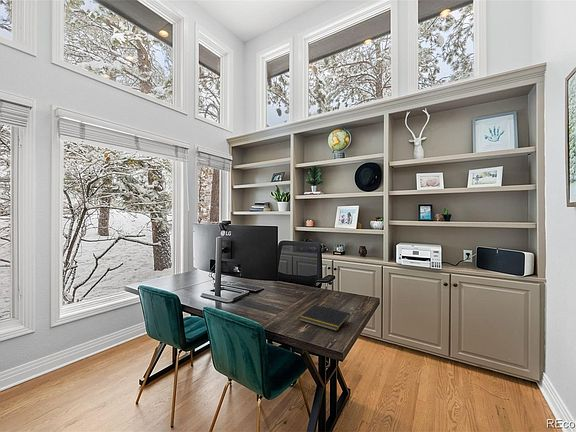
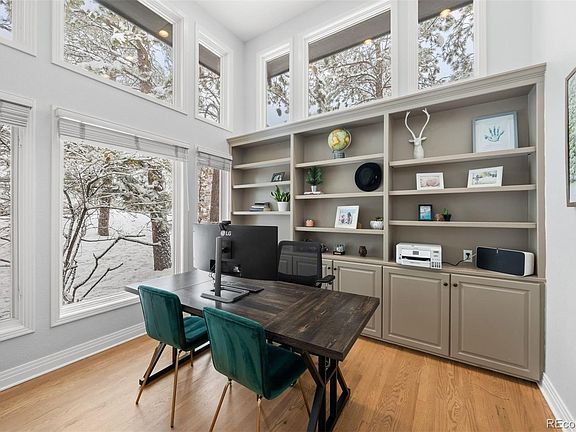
- notepad [299,304,351,332]
